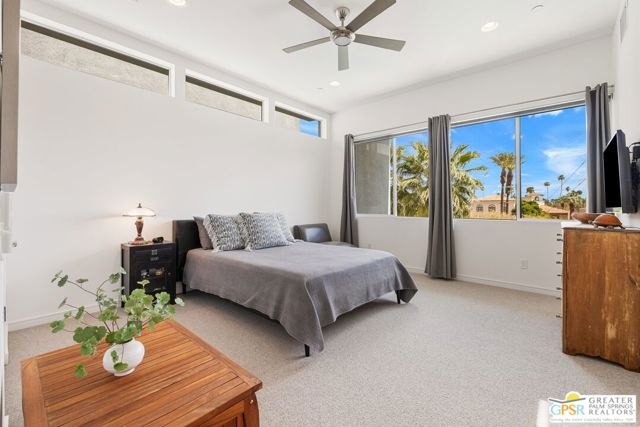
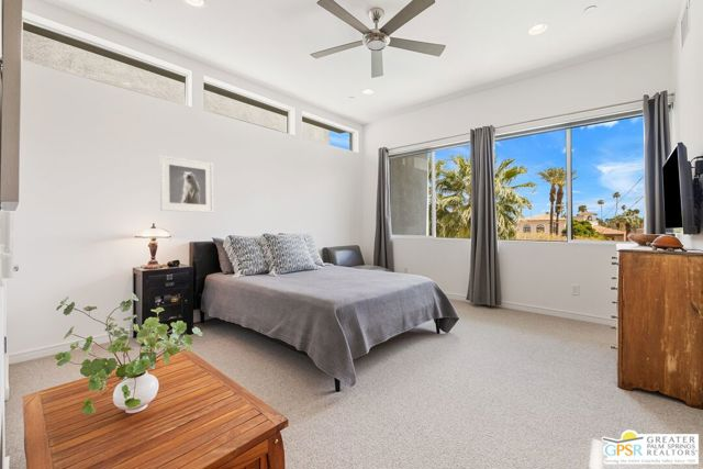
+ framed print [158,154,214,213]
